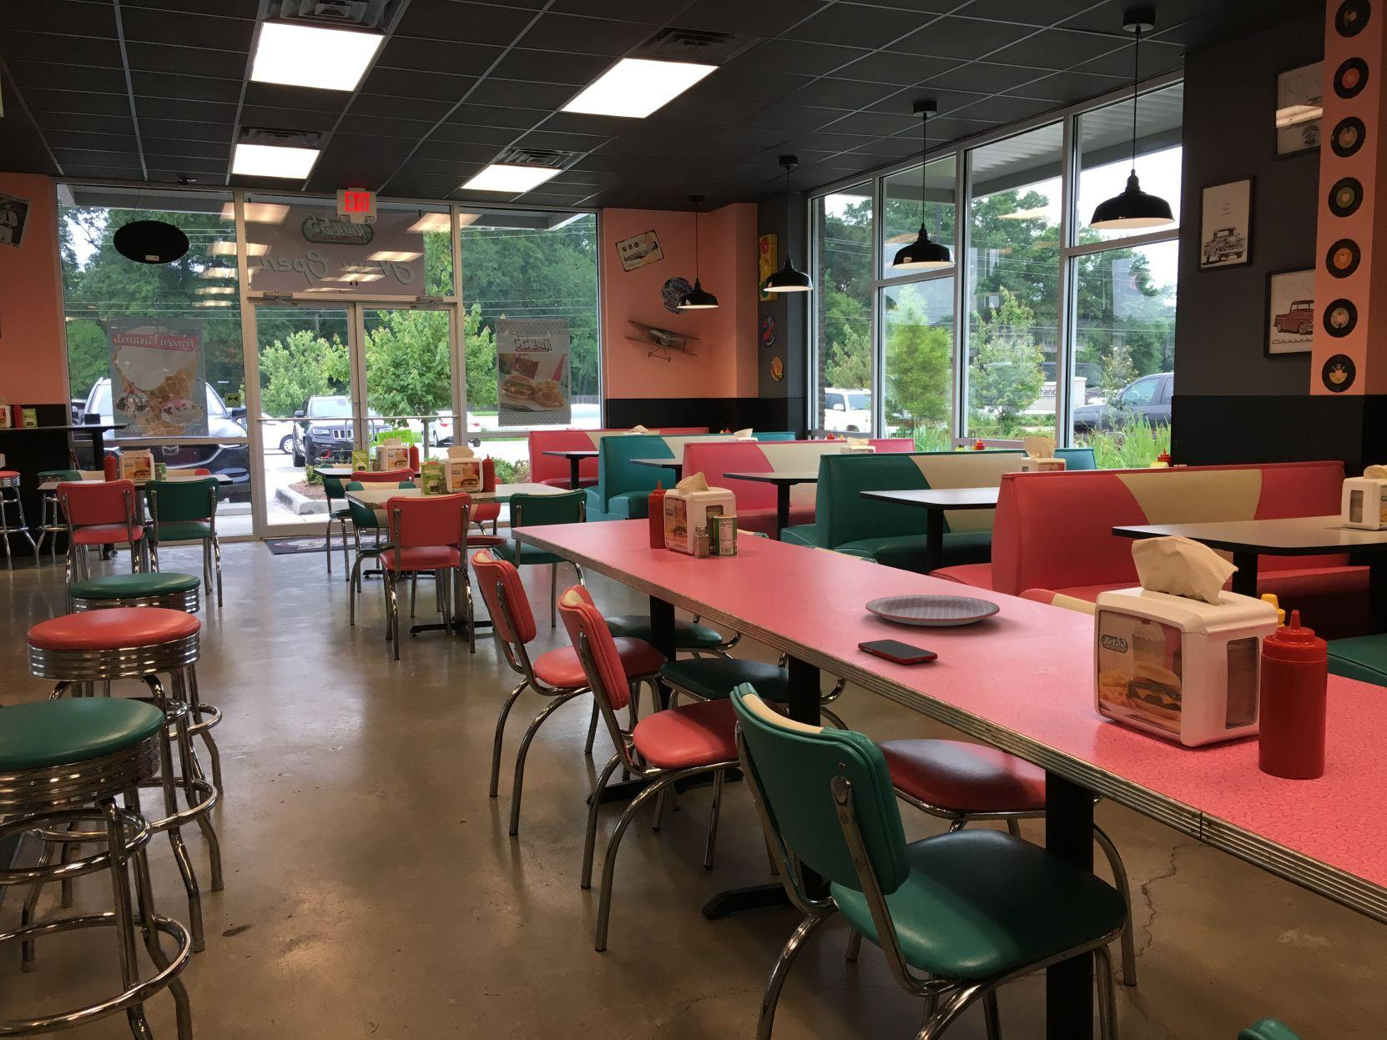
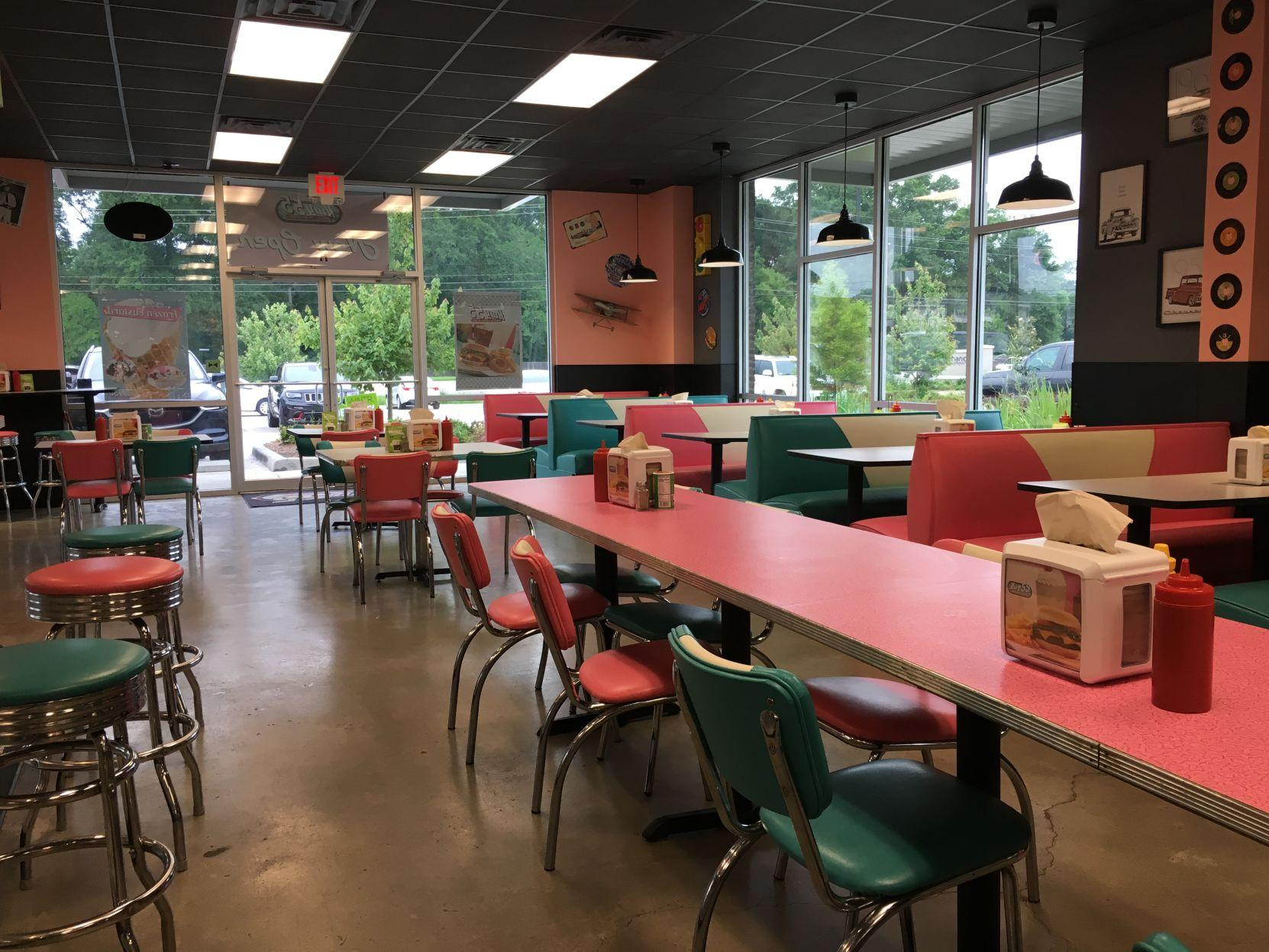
- cell phone [857,639,939,664]
- plate [865,594,1000,626]
